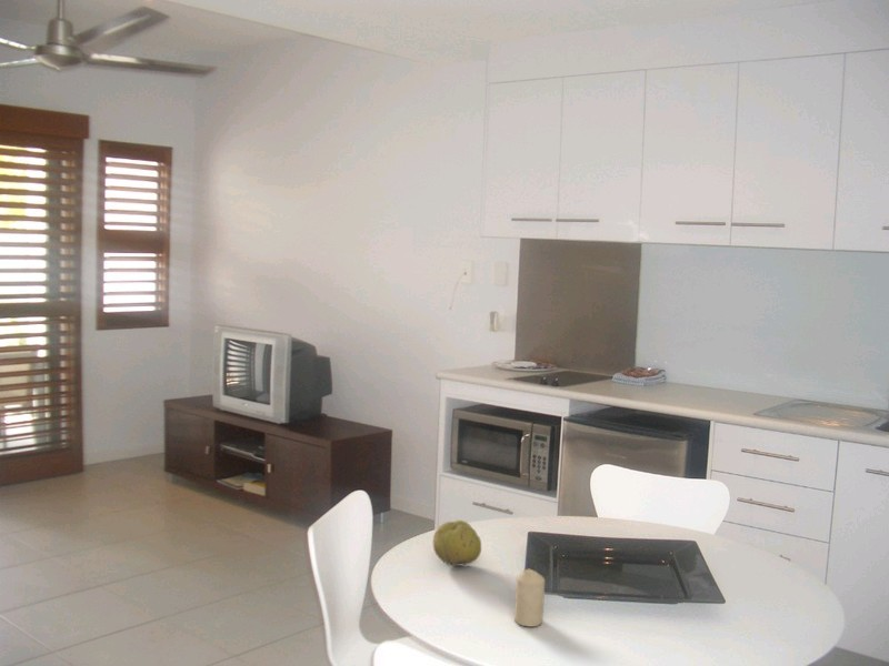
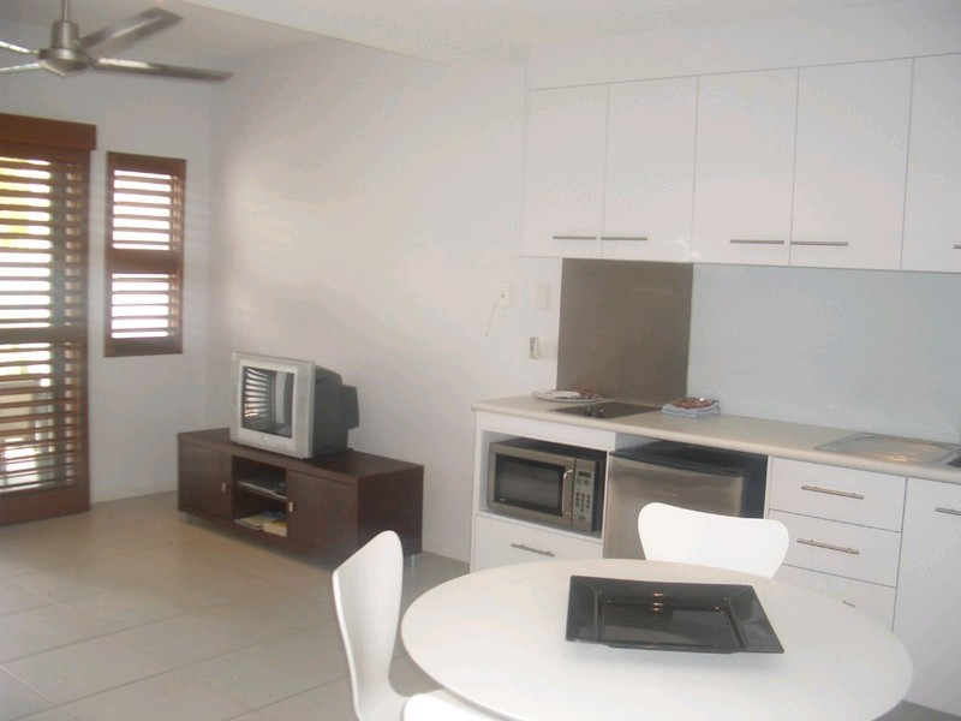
- candle [513,568,546,627]
- fruit [432,519,482,567]
